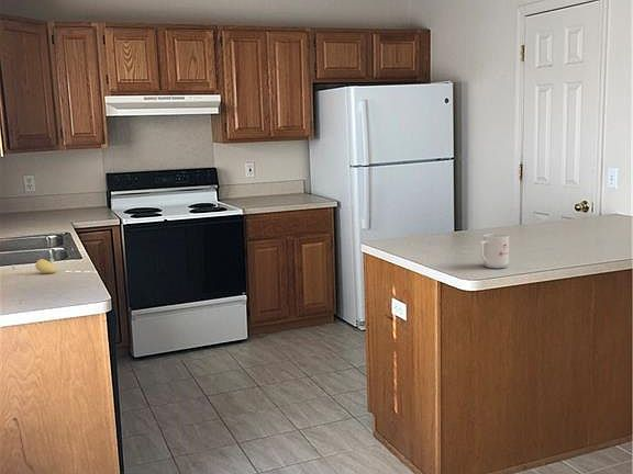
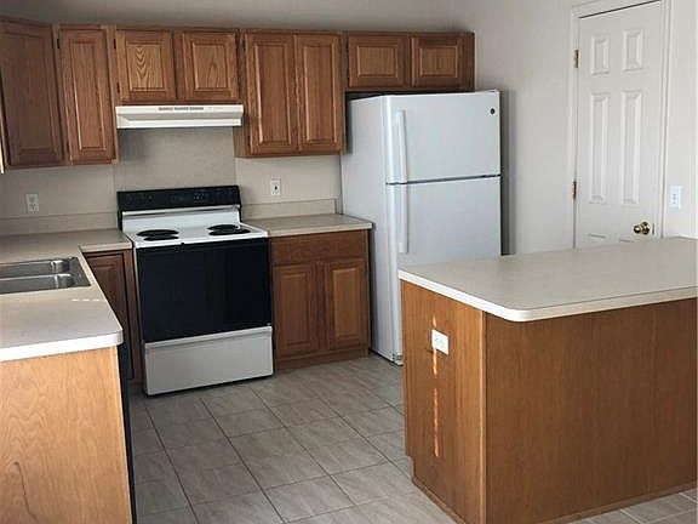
- mug [479,233,510,269]
- banana [11,257,70,276]
